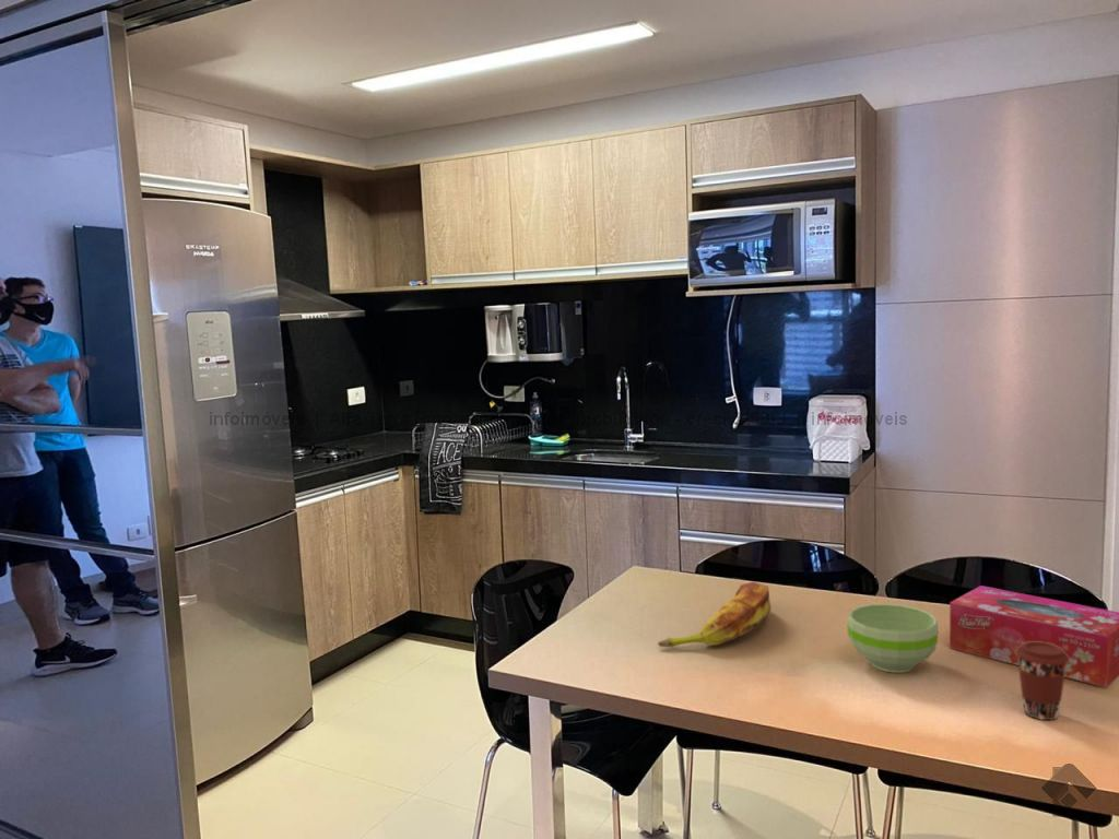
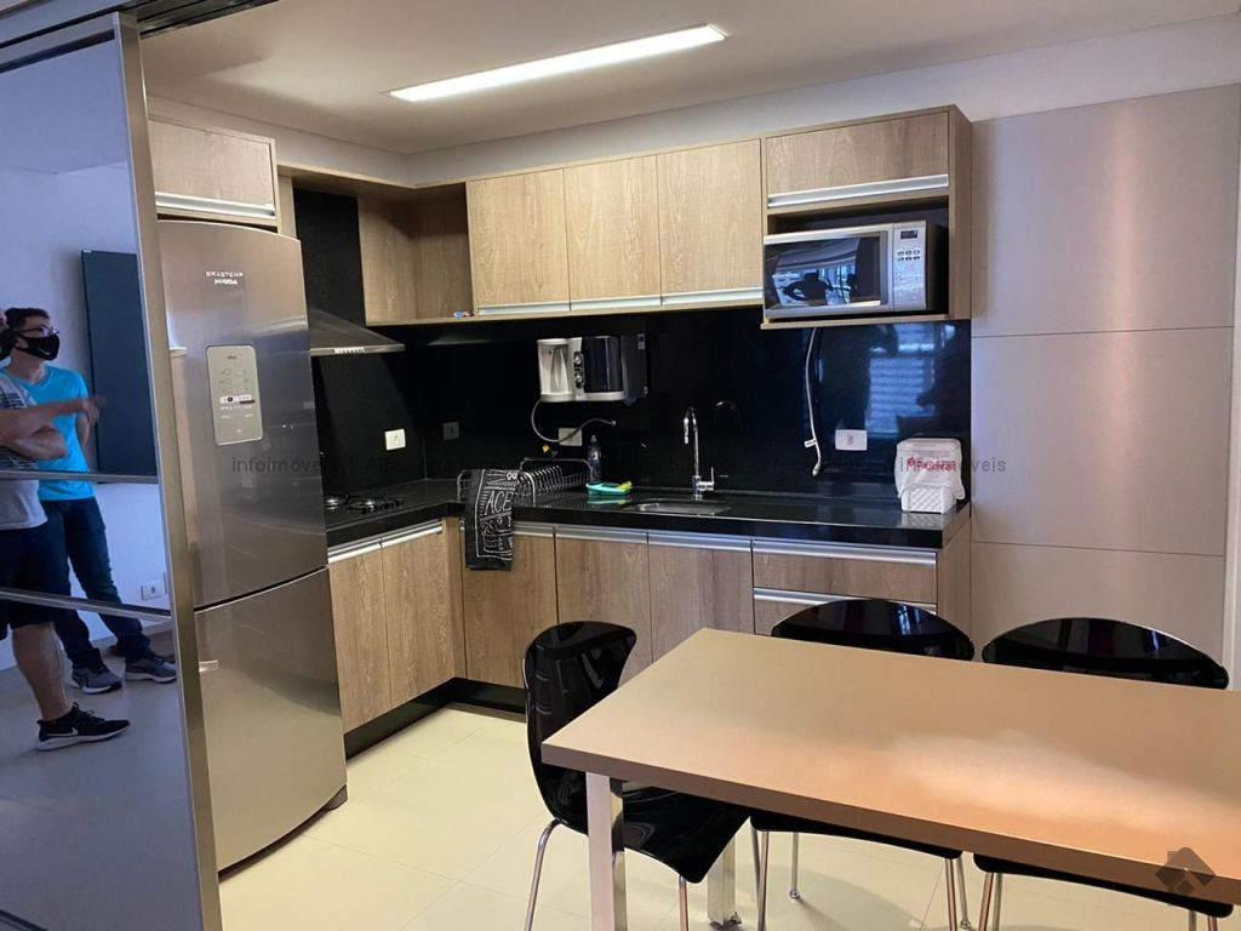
- coffee cup [1015,641,1070,721]
- tissue box [949,584,1119,688]
- banana [657,580,771,648]
- bowl [846,603,940,674]
